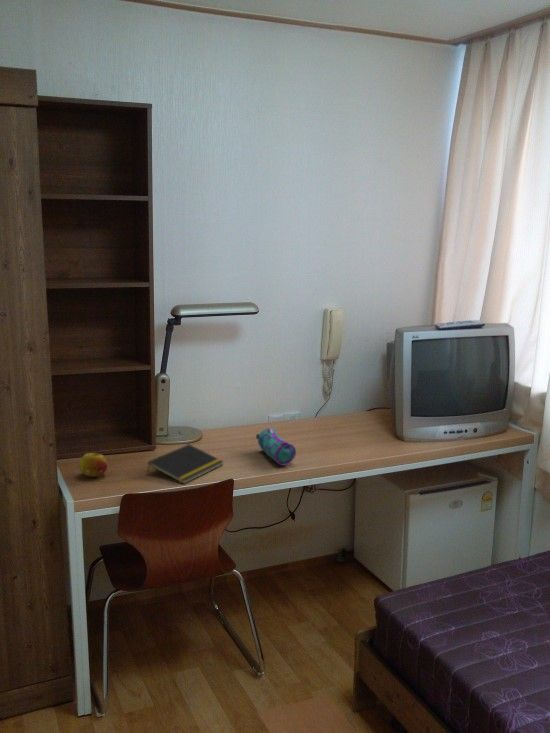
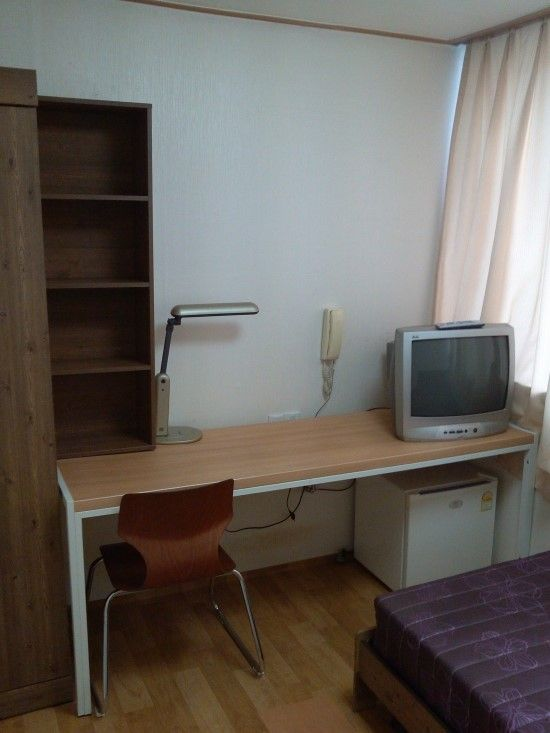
- fruit [78,452,108,478]
- pencil case [255,427,297,467]
- notepad [146,443,225,485]
